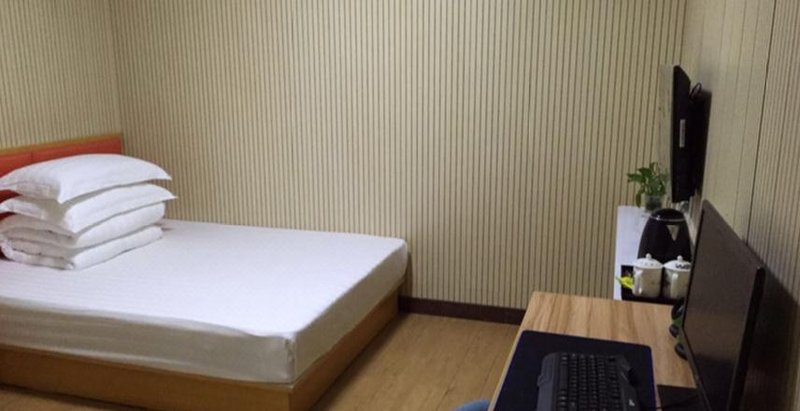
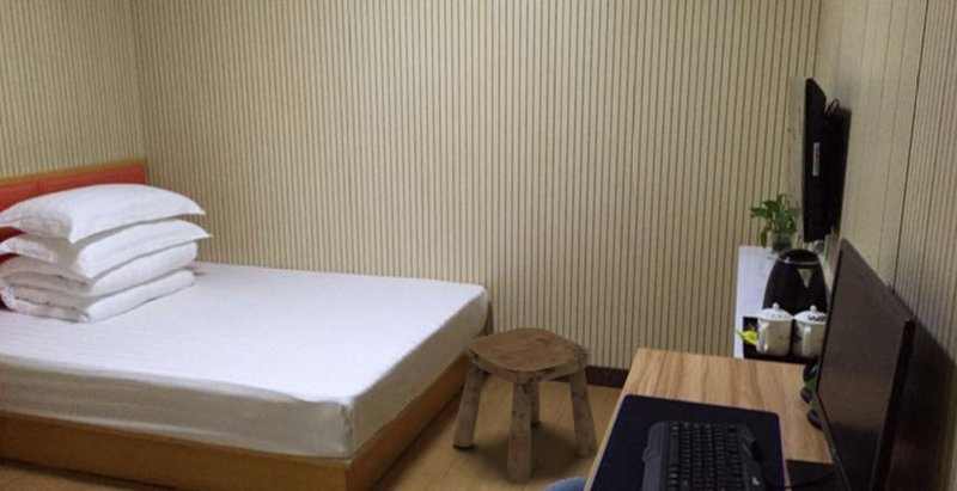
+ stool [452,326,599,485]
